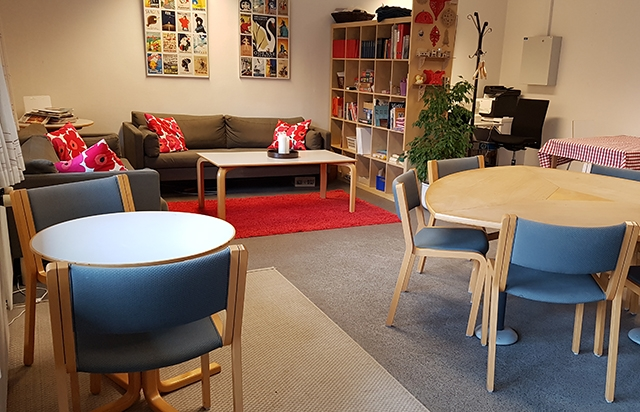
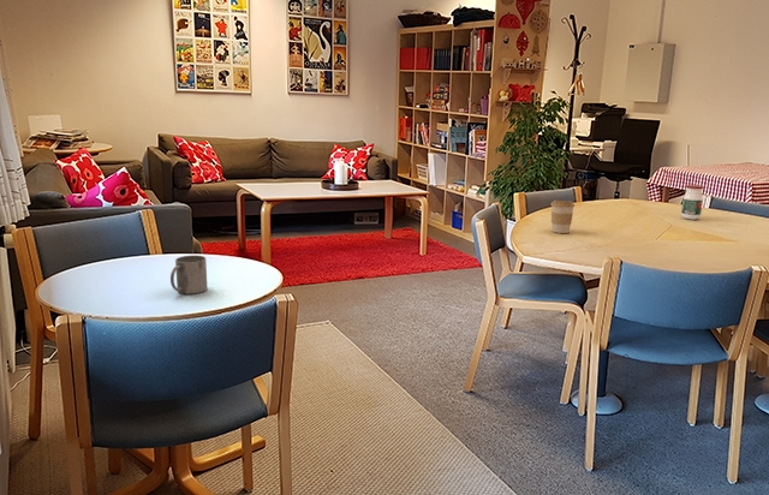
+ mug [169,255,209,296]
+ coffee cup [549,199,576,234]
+ jar [680,184,704,221]
